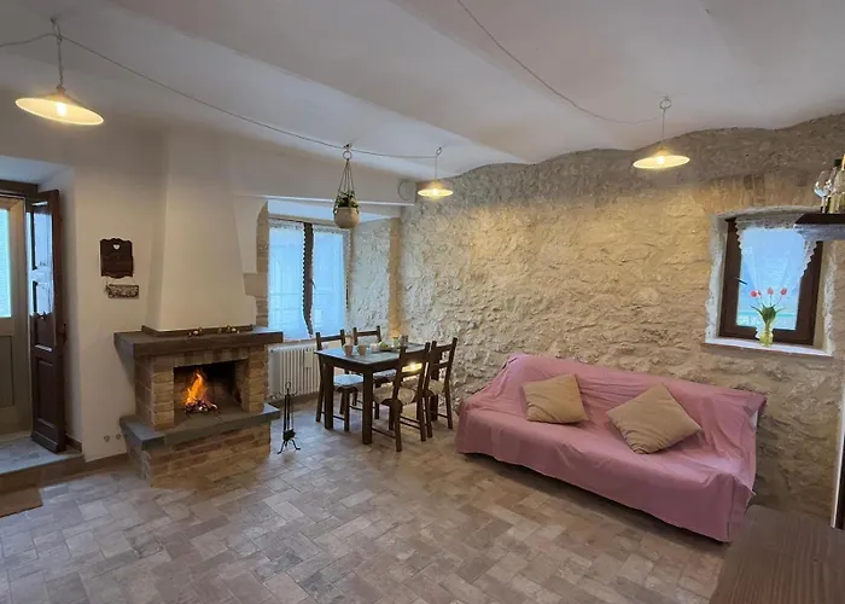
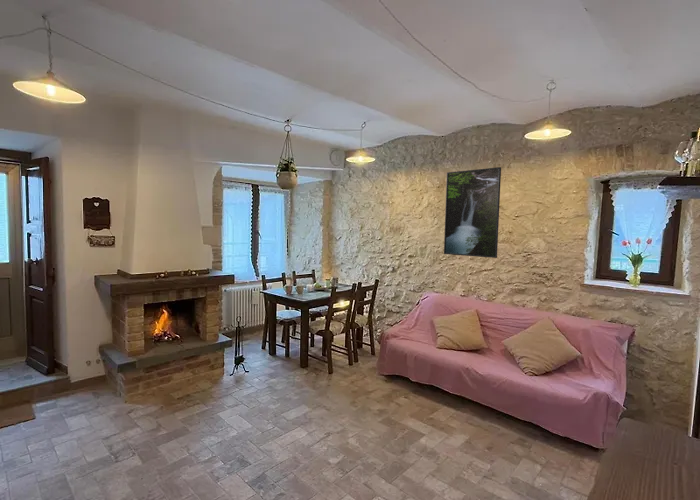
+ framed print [443,166,502,259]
